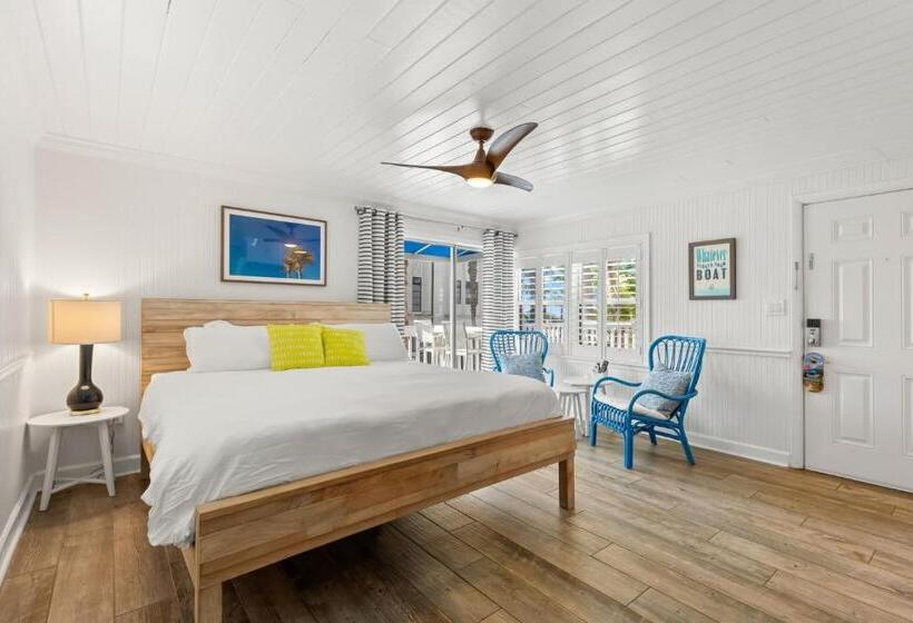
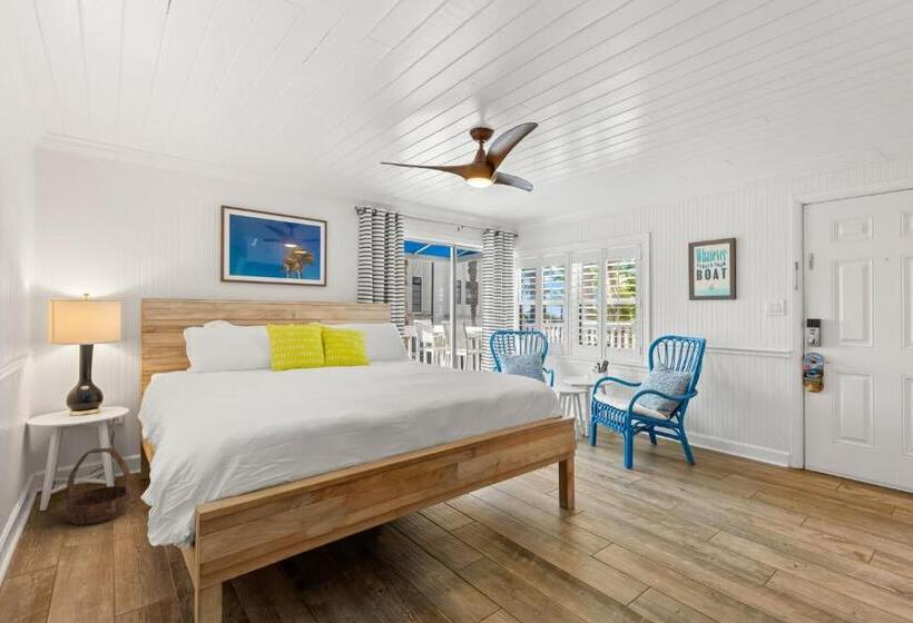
+ basket [65,447,132,526]
